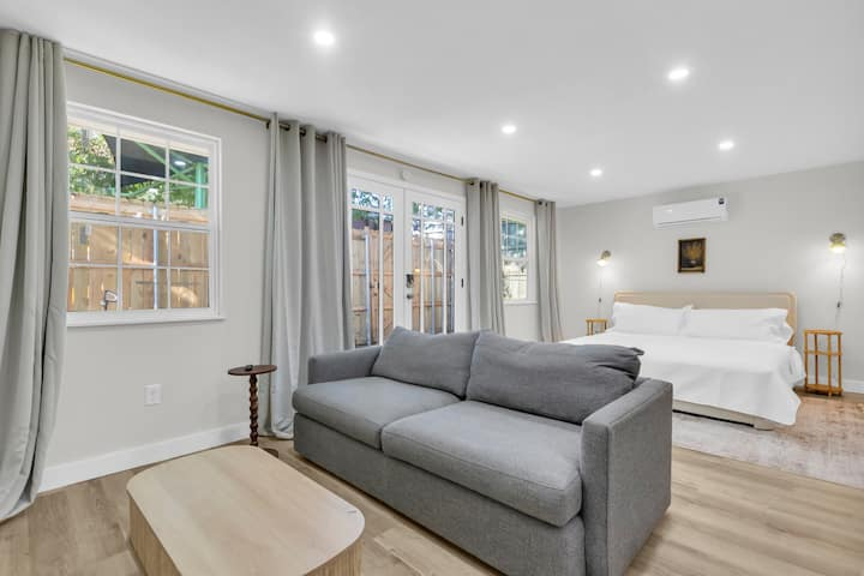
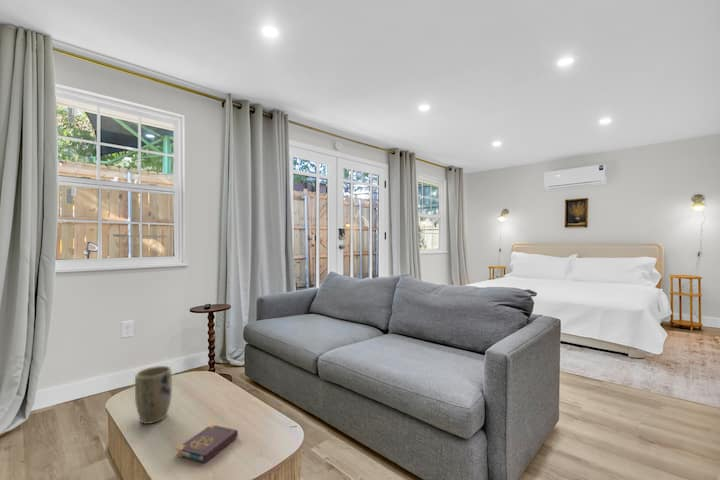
+ book [175,423,239,464]
+ plant pot [134,365,173,425]
